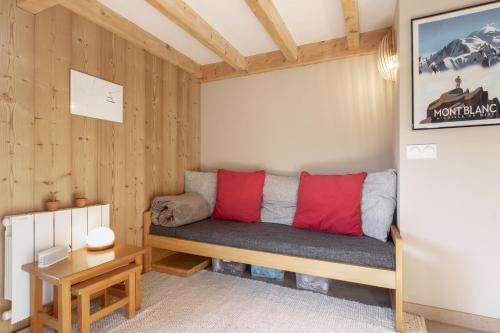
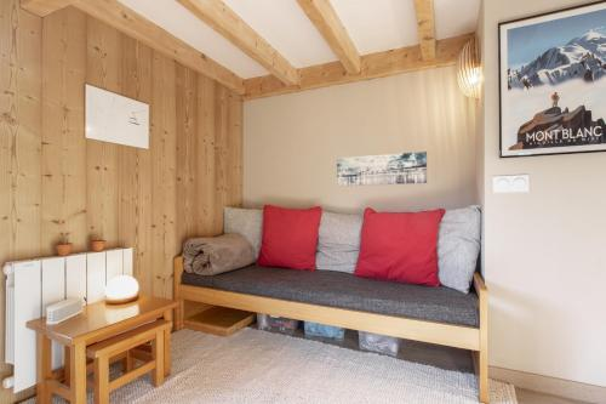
+ wall art [336,150,428,187]
